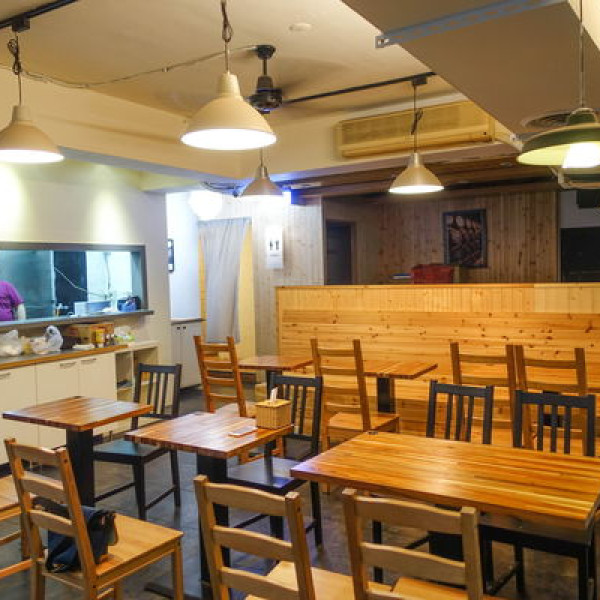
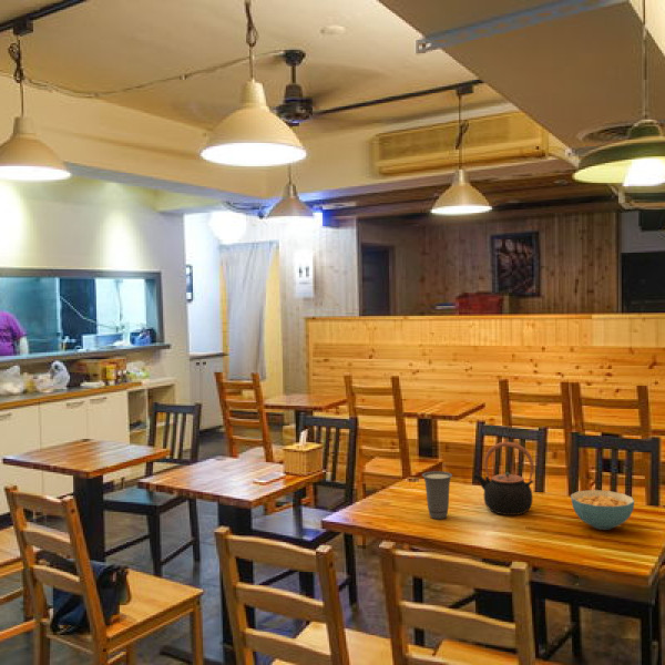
+ cup [421,470,453,520]
+ cereal bowl [570,489,635,531]
+ teapot [472,441,535,516]
